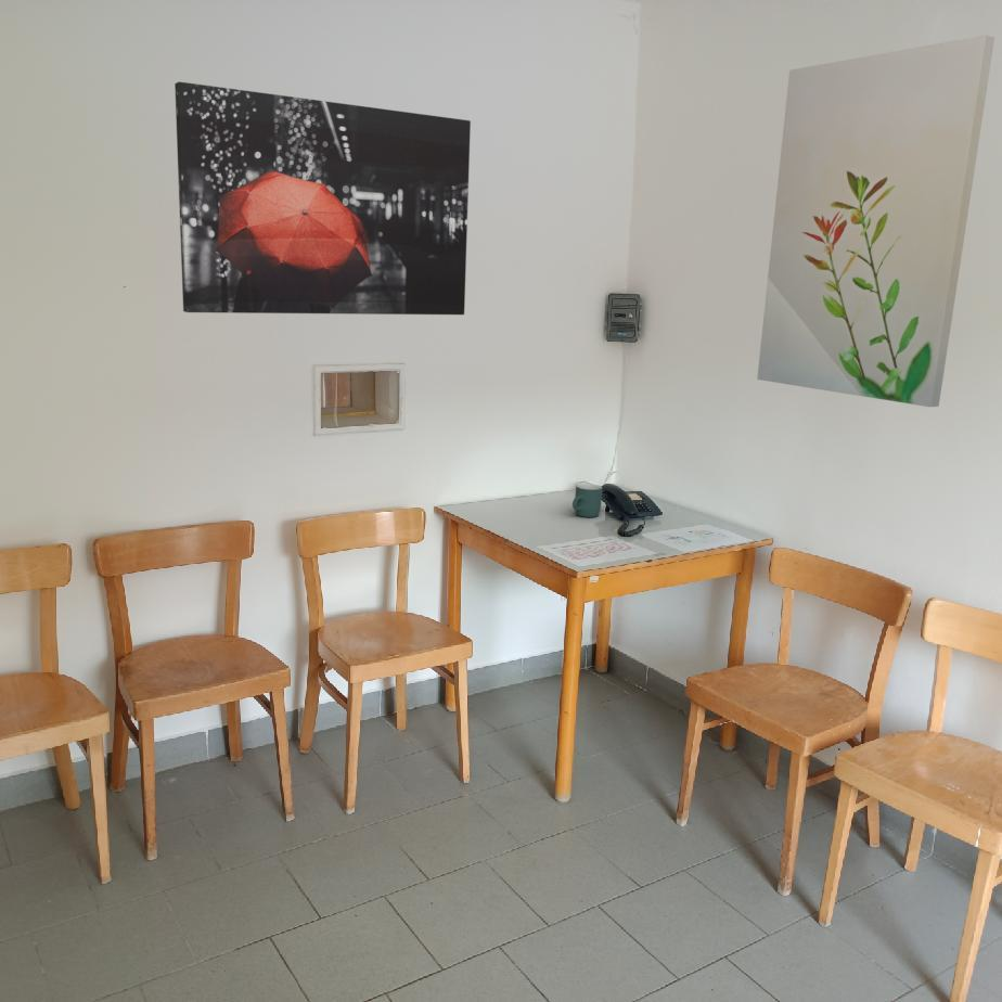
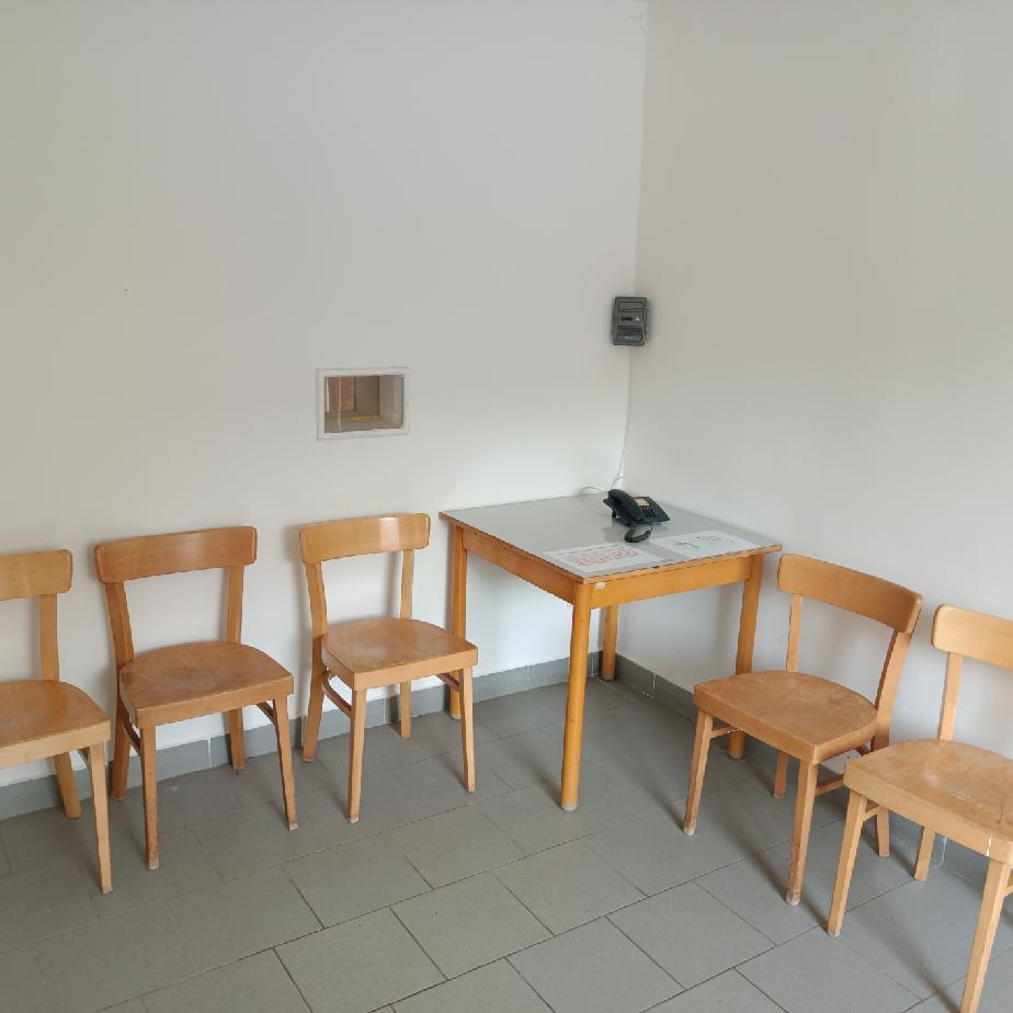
- wall art [174,80,472,316]
- wall art [756,34,995,408]
- mug [571,483,603,518]
